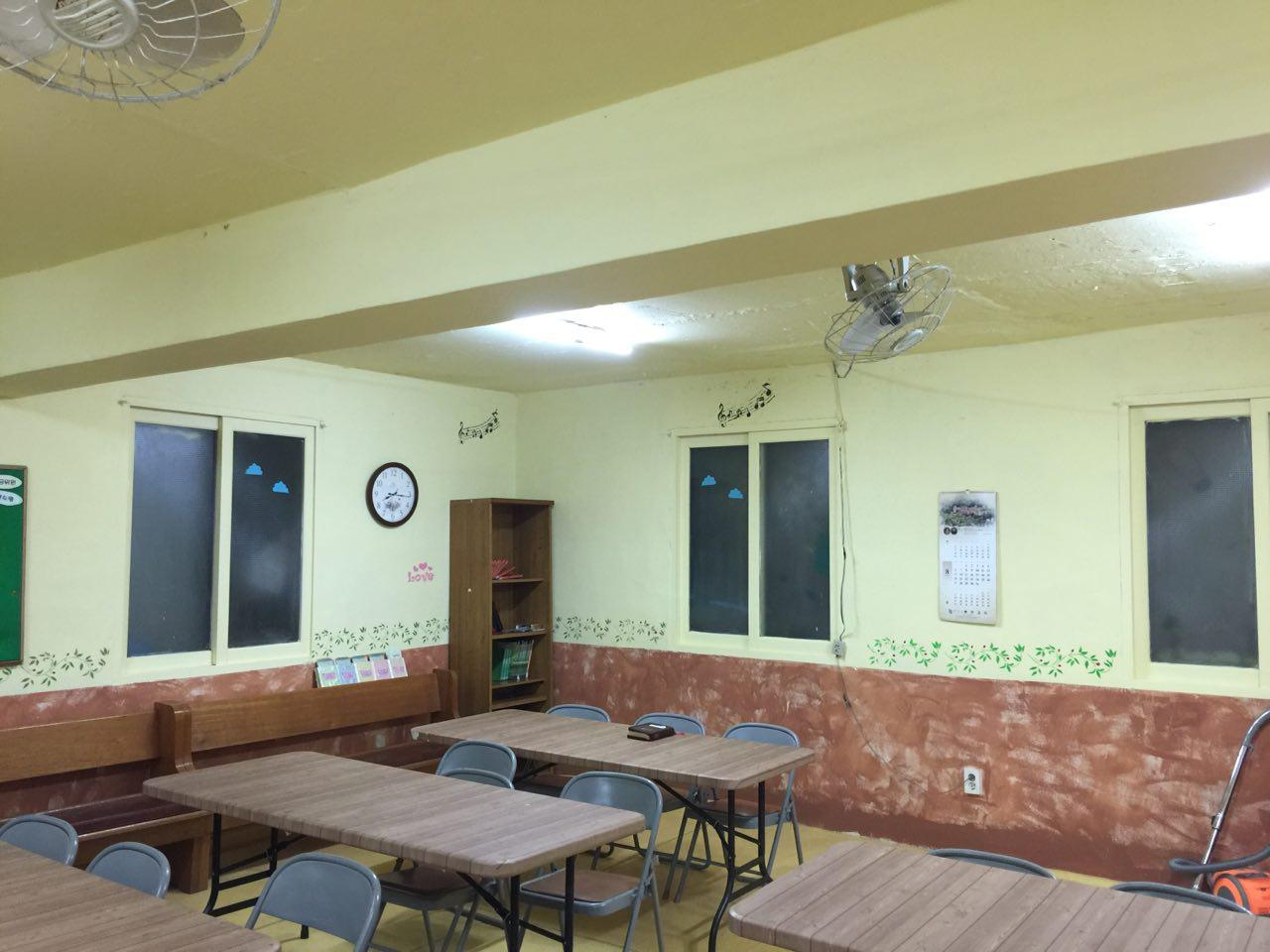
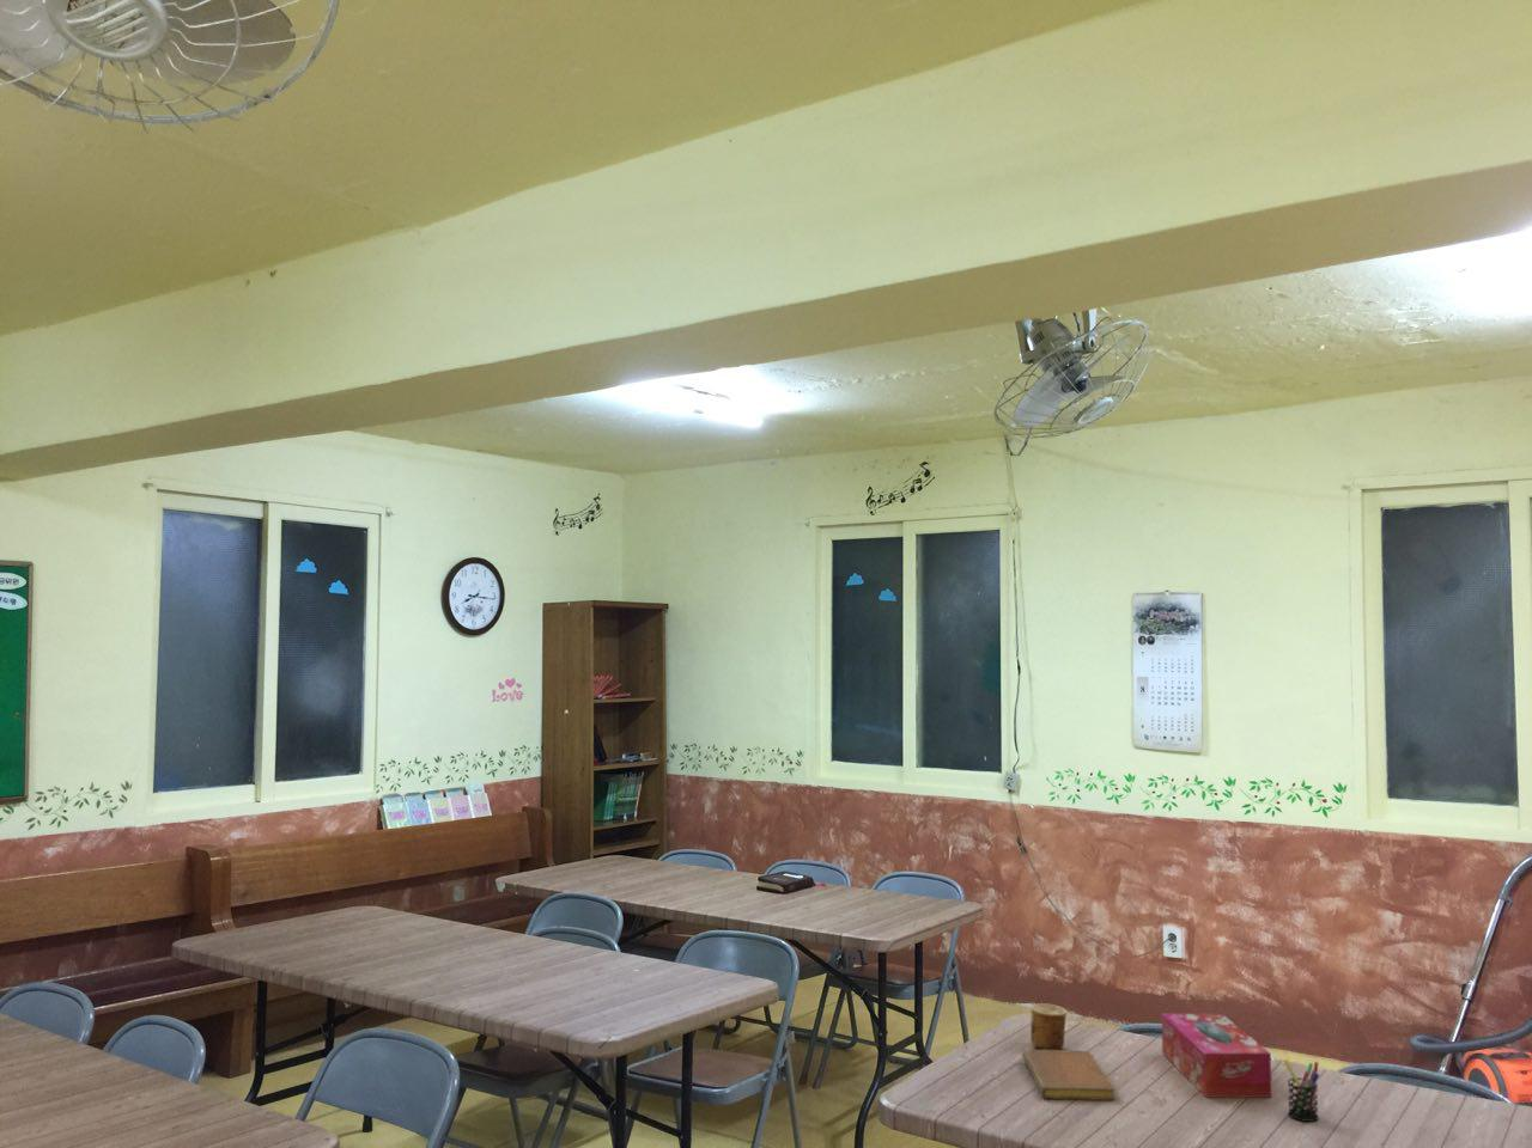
+ notebook [1021,1049,1117,1101]
+ tissue box [1160,1012,1273,1099]
+ cup [1029,1002,1069,1050]
+ pen holder [1284,1059,1320,1123]
